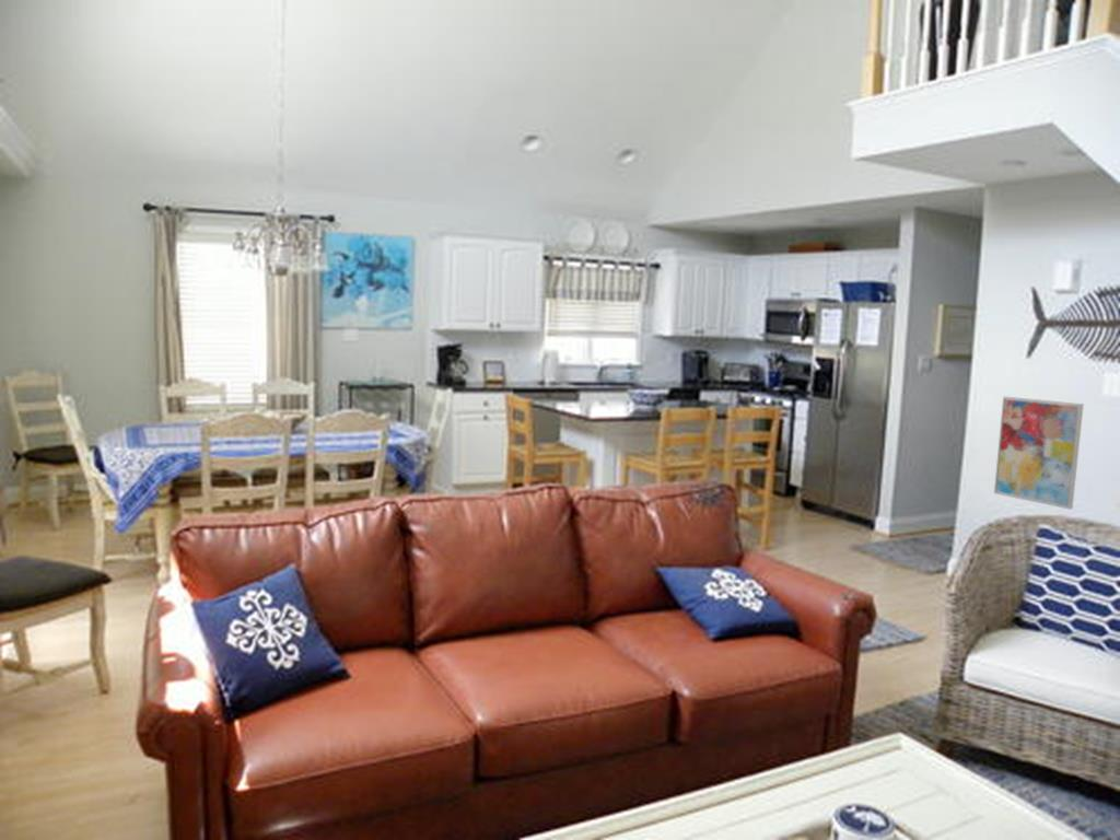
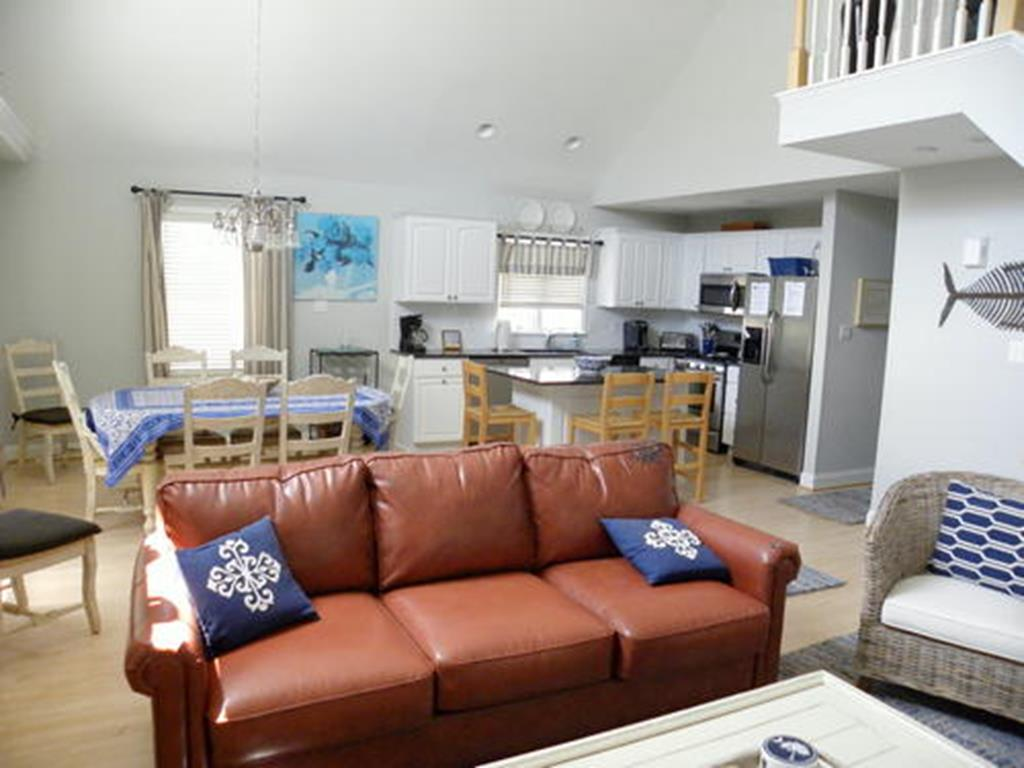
- wall art [993,396,1085,511]
